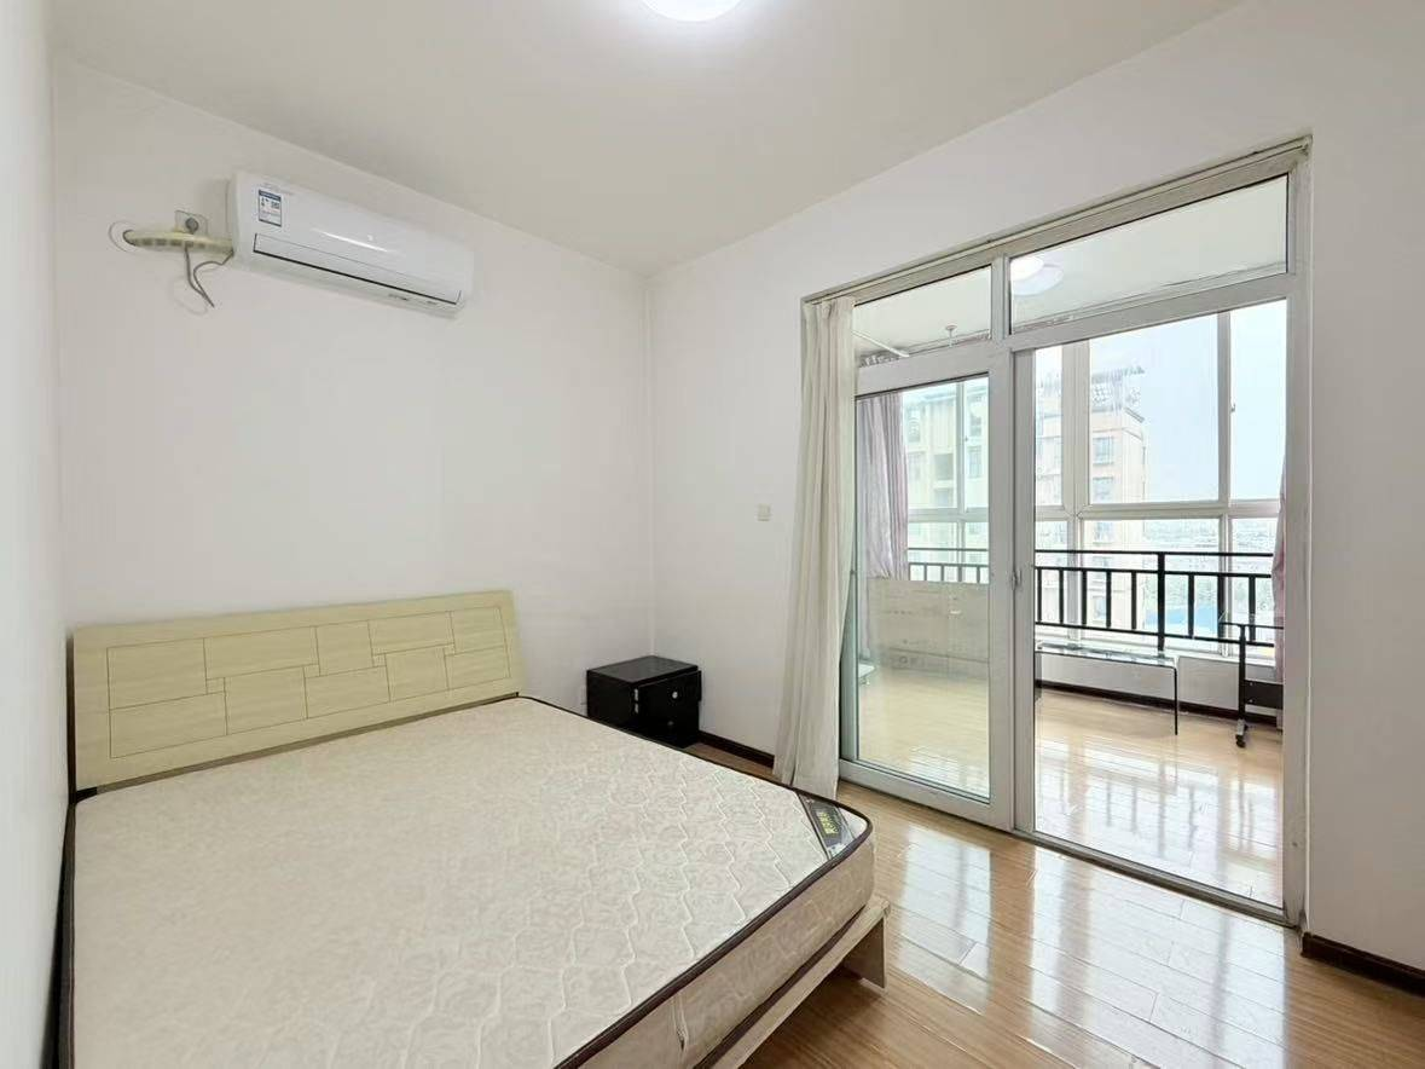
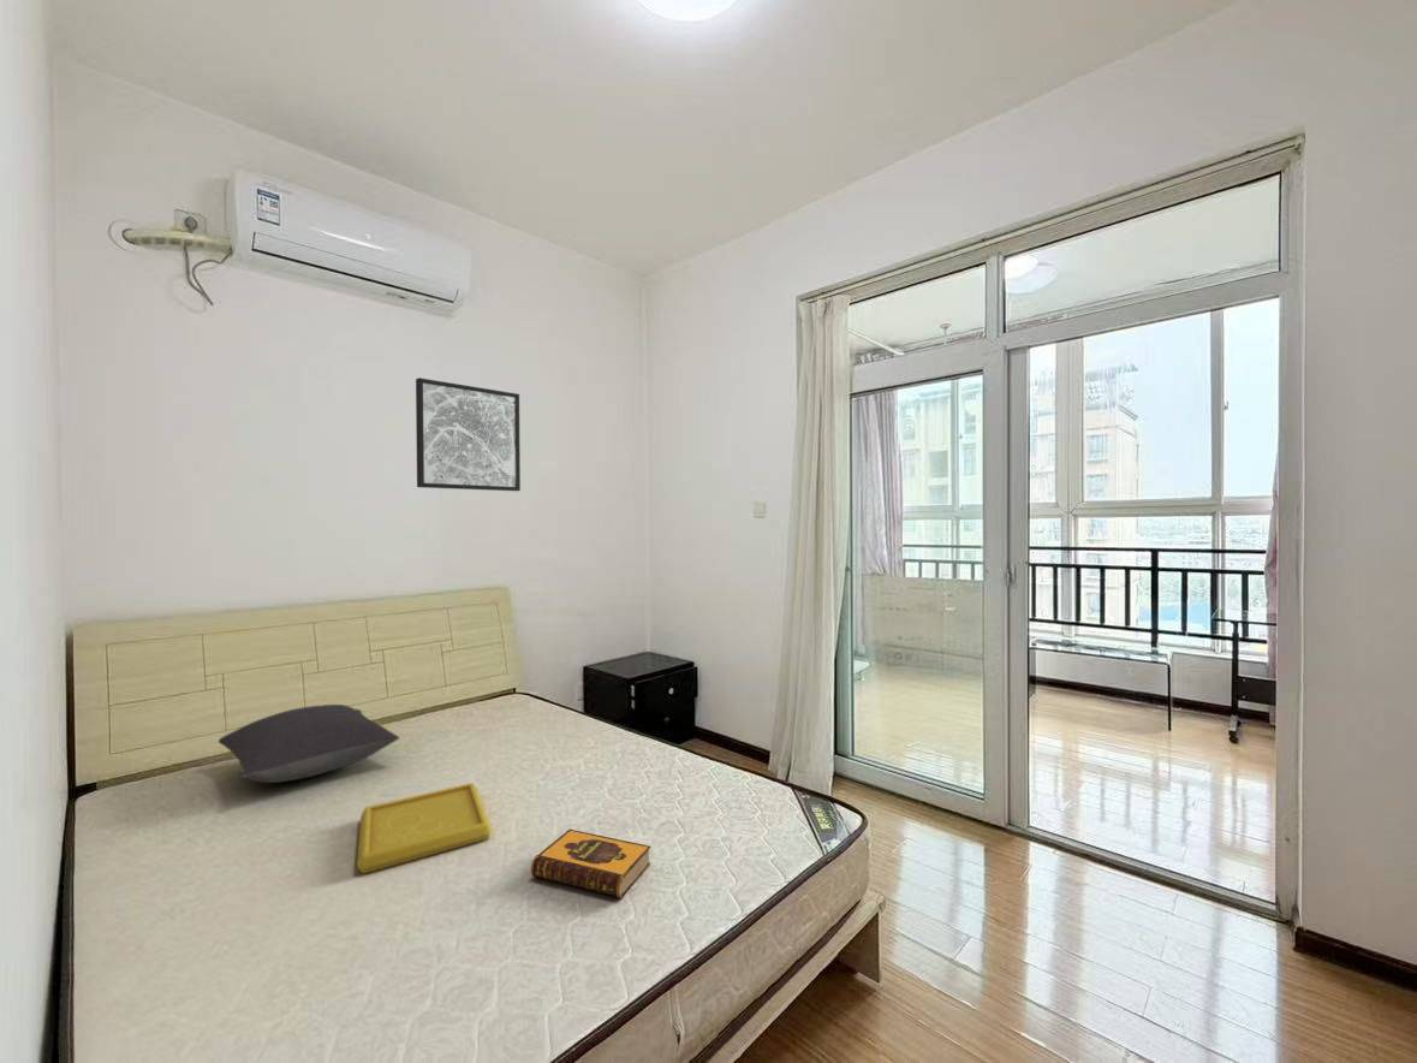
+ hardback book [530,829,651,899]
+ wall art [415,376,522,492]
+ serving tray [356,782,493,875]
+ pillow [218,703,400,784]
